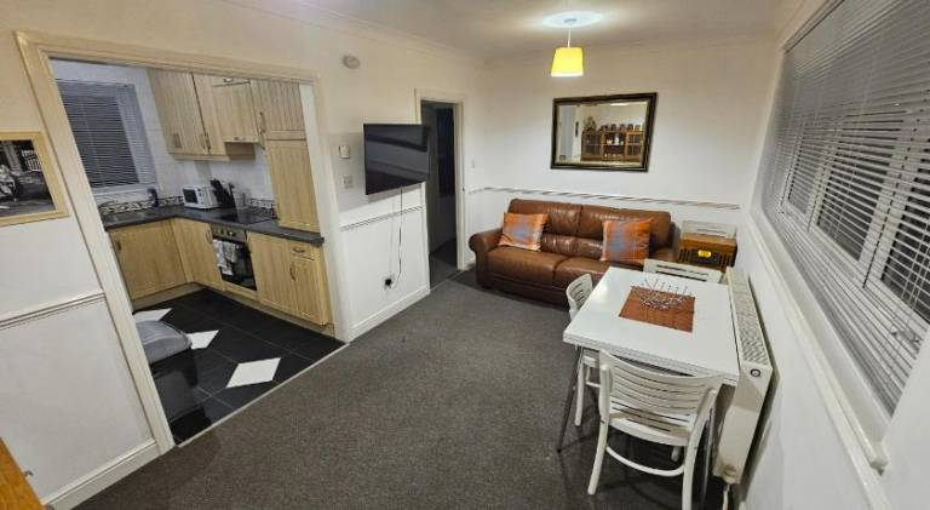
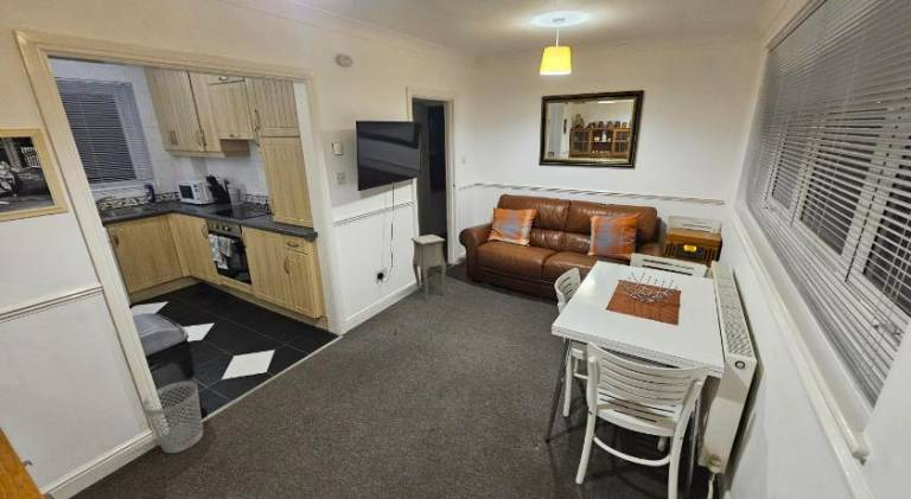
+ wastebasket [141,380,204,454]
+ side table [409,233,452,301]
